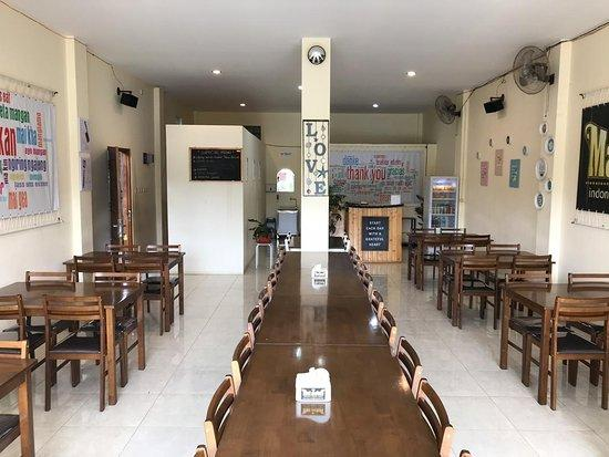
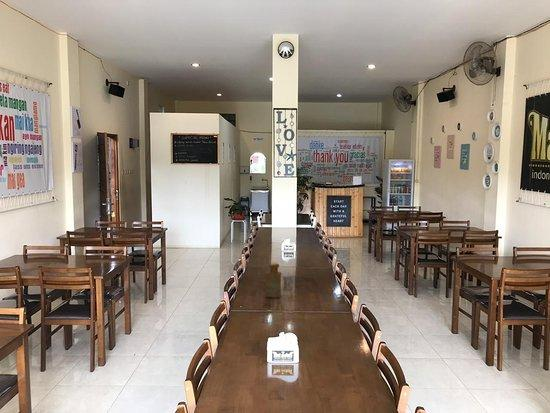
+ bottle [264,262,283,299]
